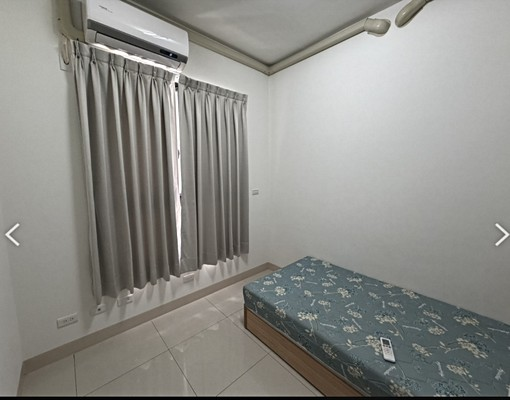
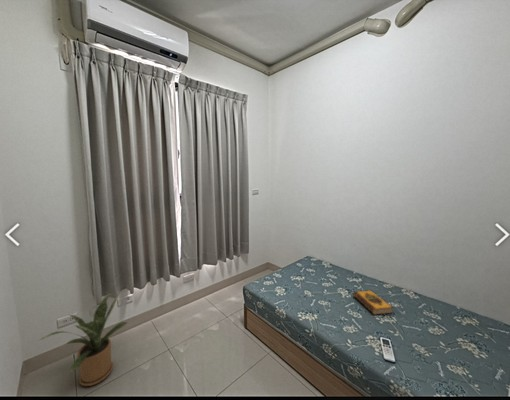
+ house plant [39,289,130,387]
+ hardback book [352,289,394,316]
